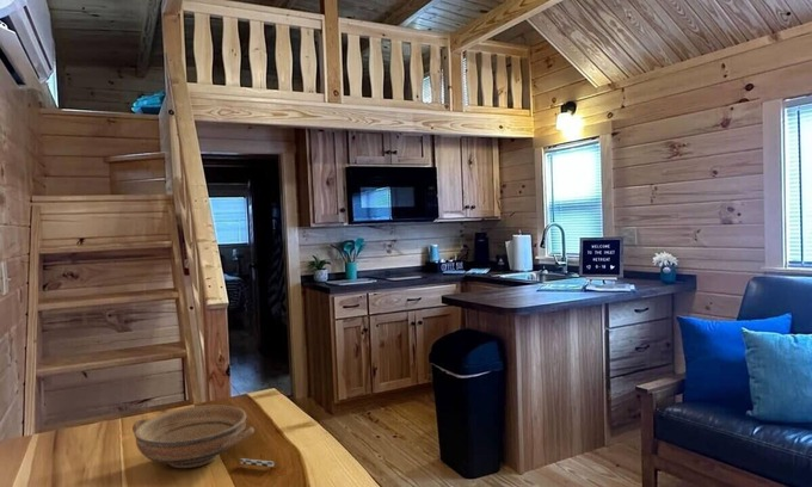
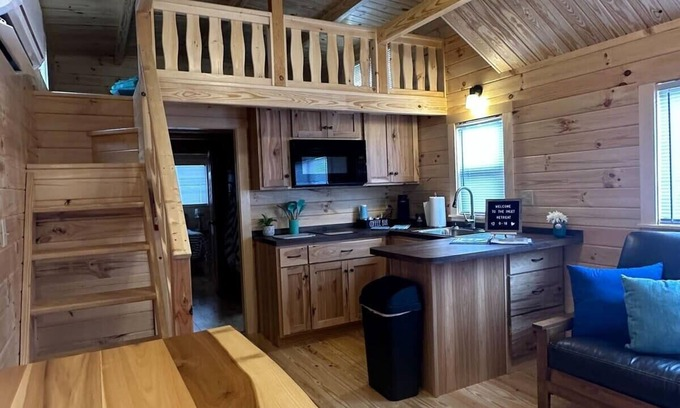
- bowl [131,403,275,469]
